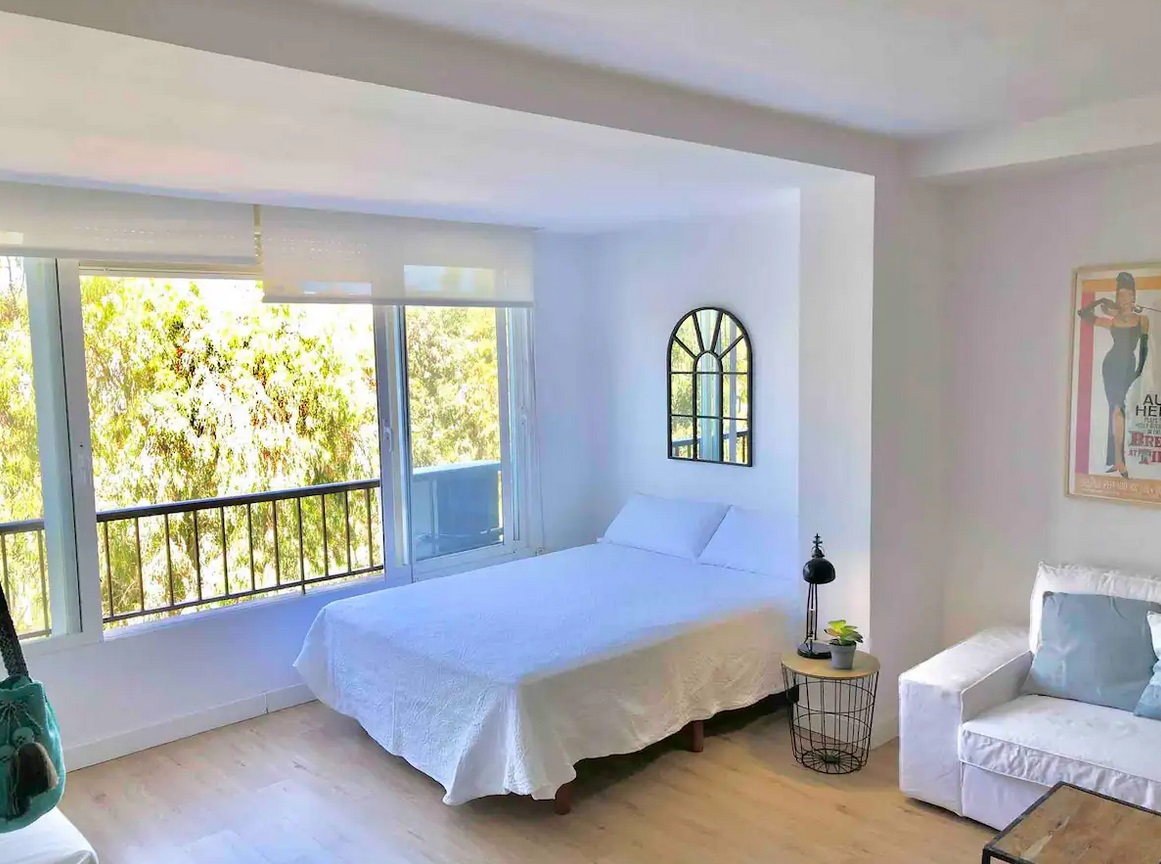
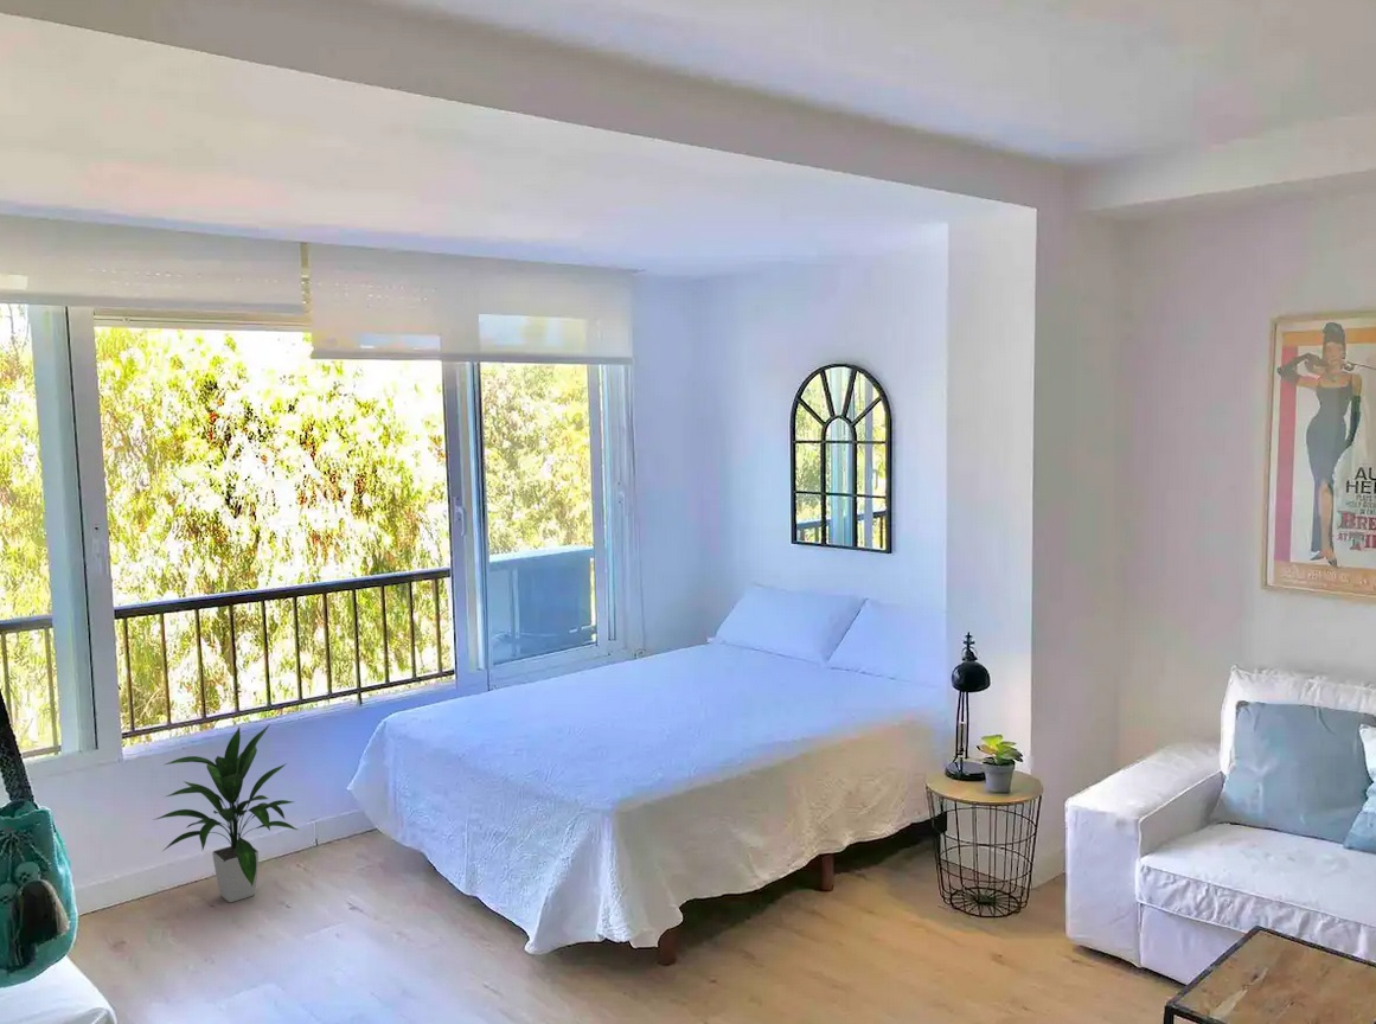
+ indoor plant [153,723,299,903]
